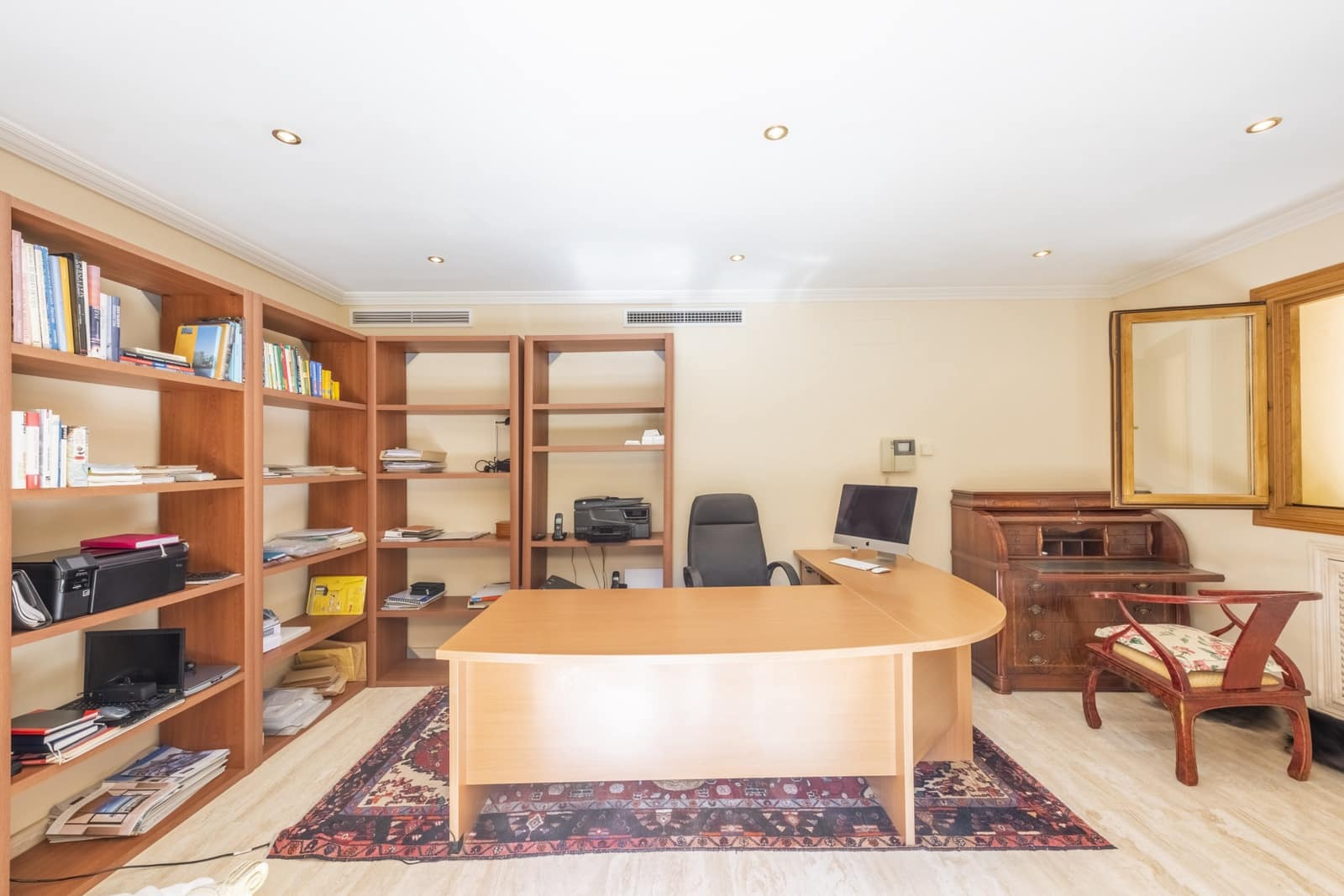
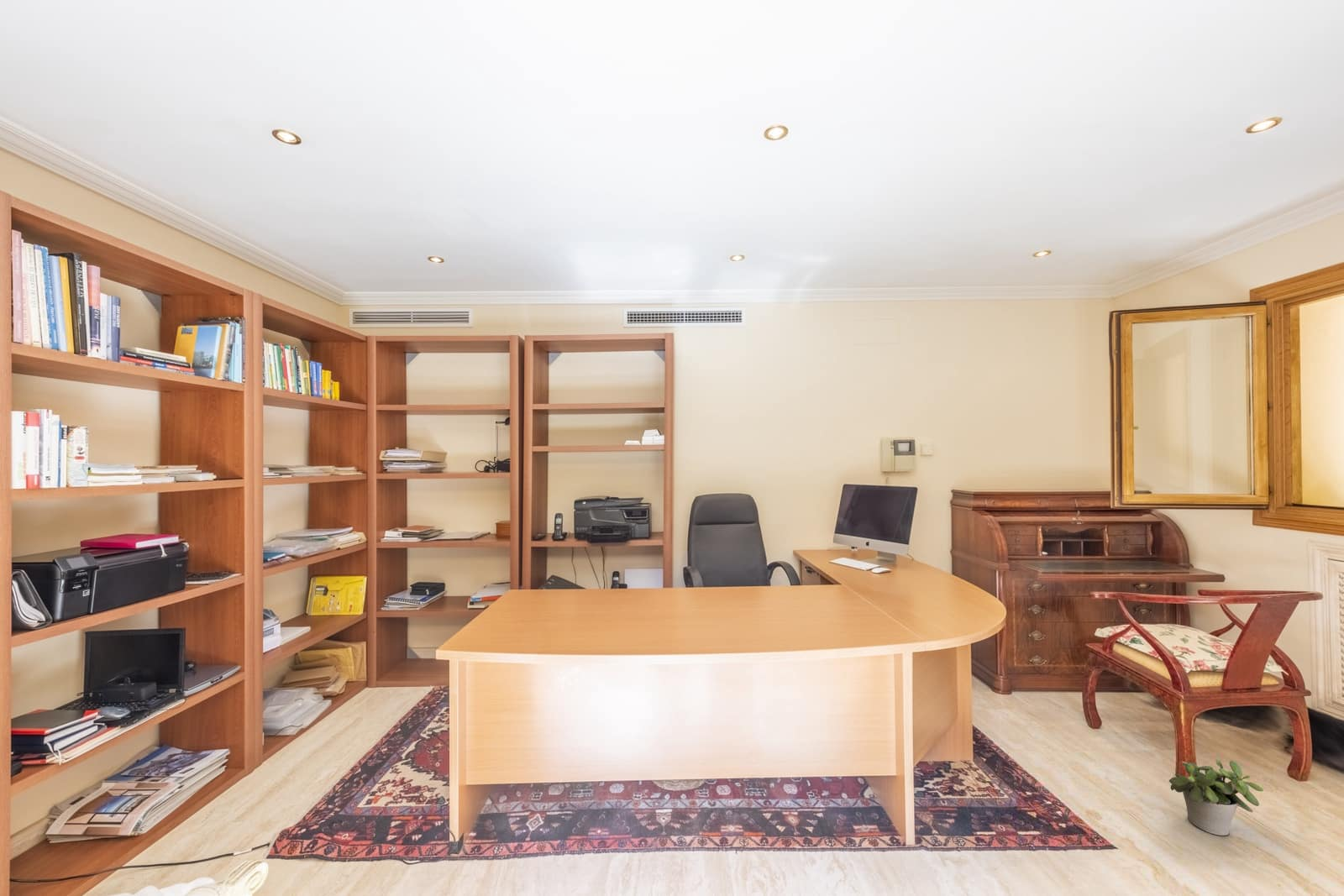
+ potted plant [1168,758,1264,836]
